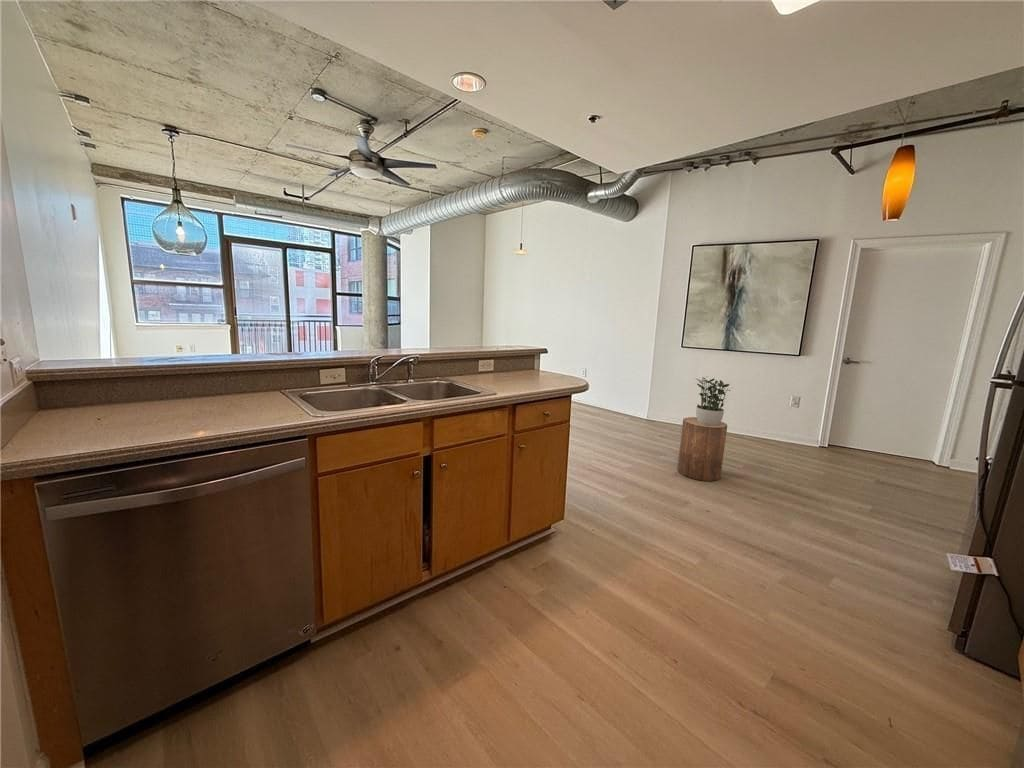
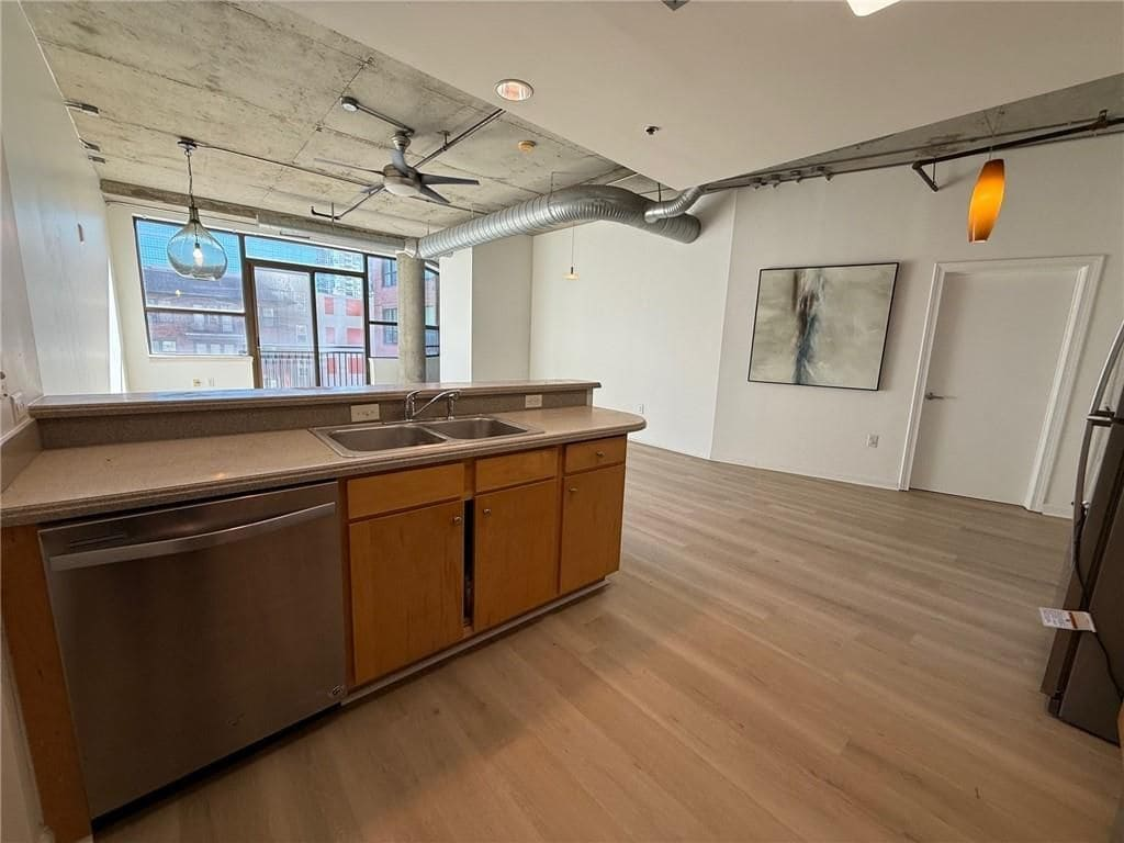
- potted plant [694,375,734,426]
- stool [676,416,728,482]
